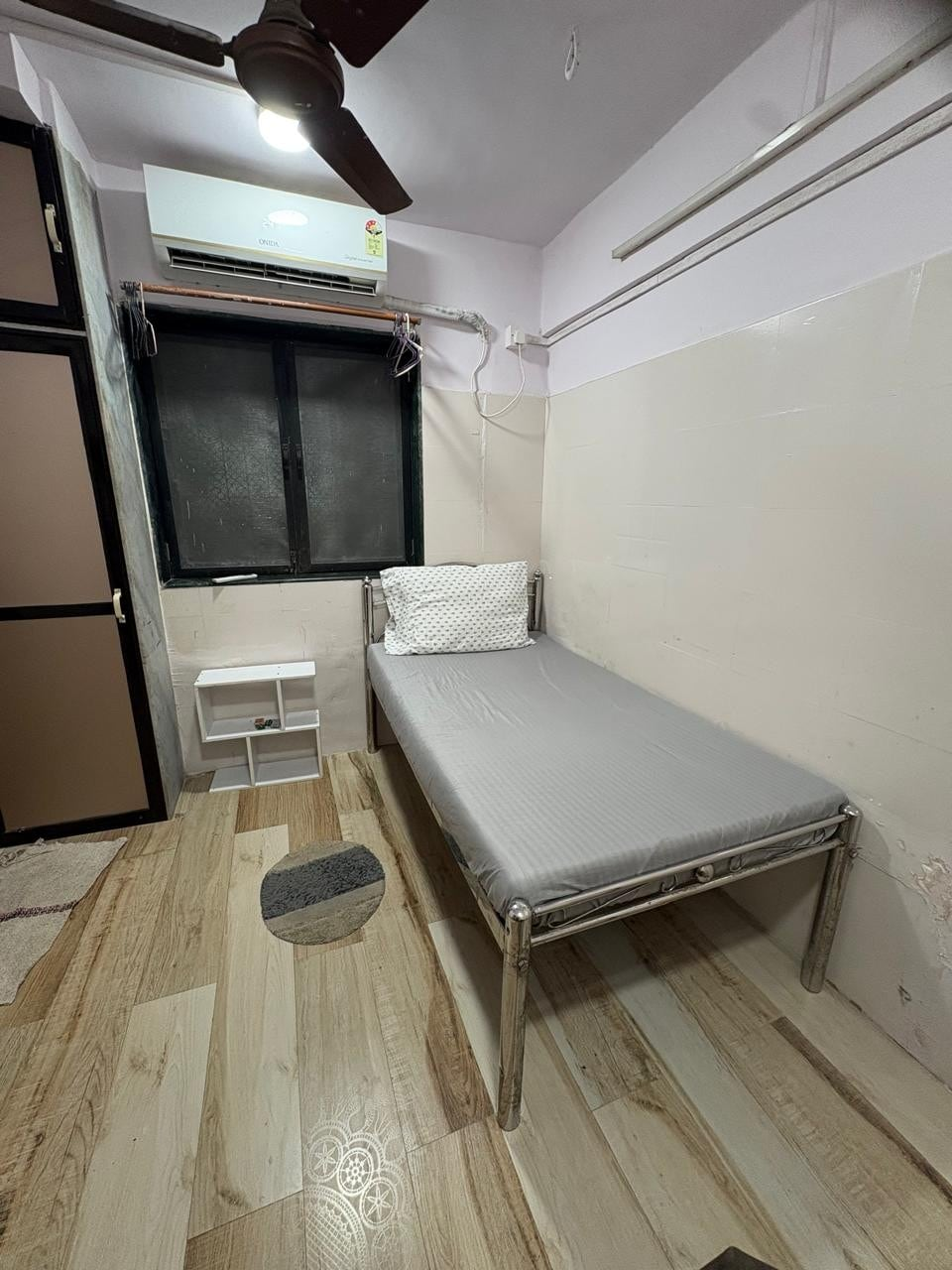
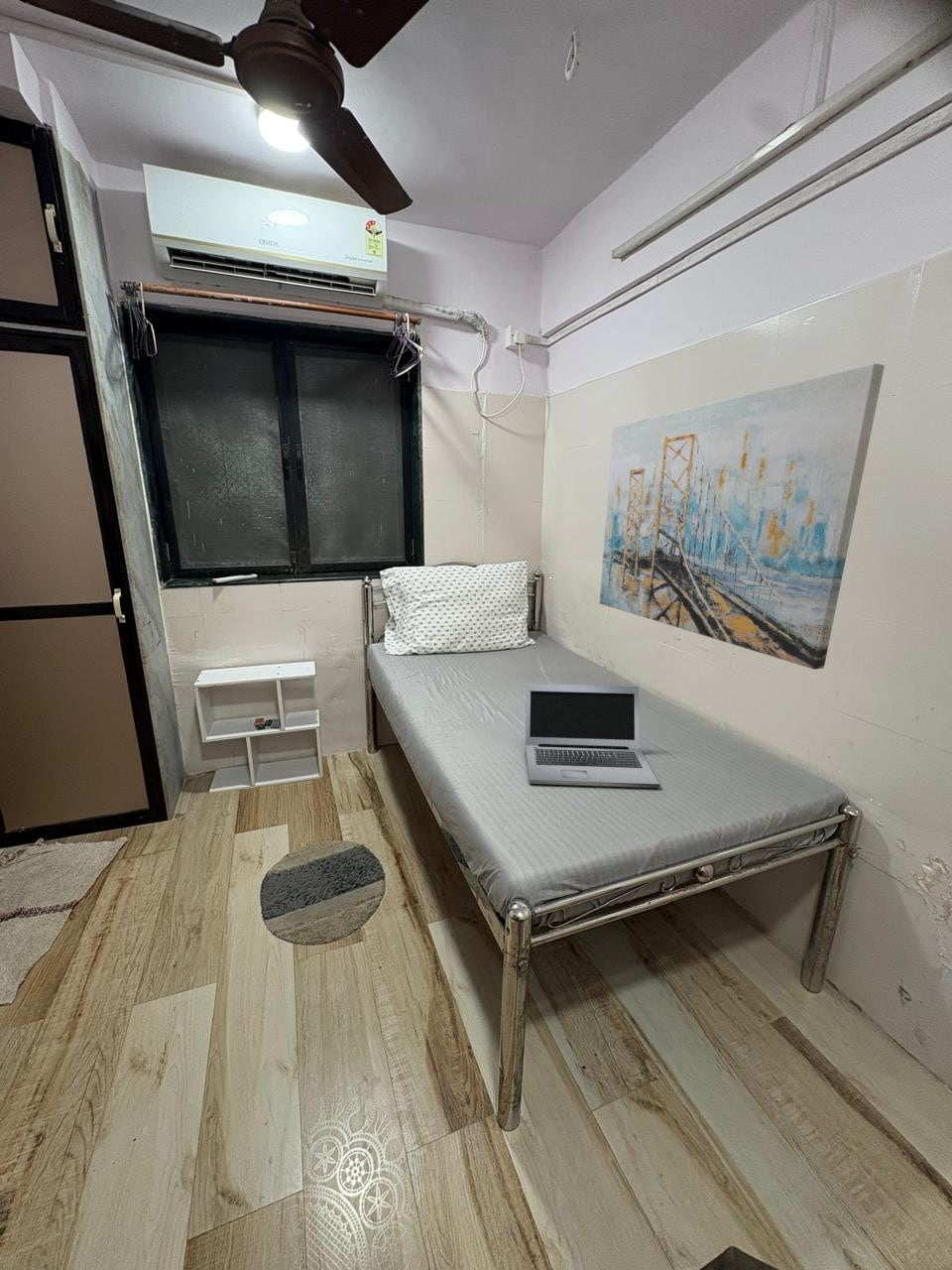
+ laptop [525,683,660,789]
+ wall art [599,362,886,671]
